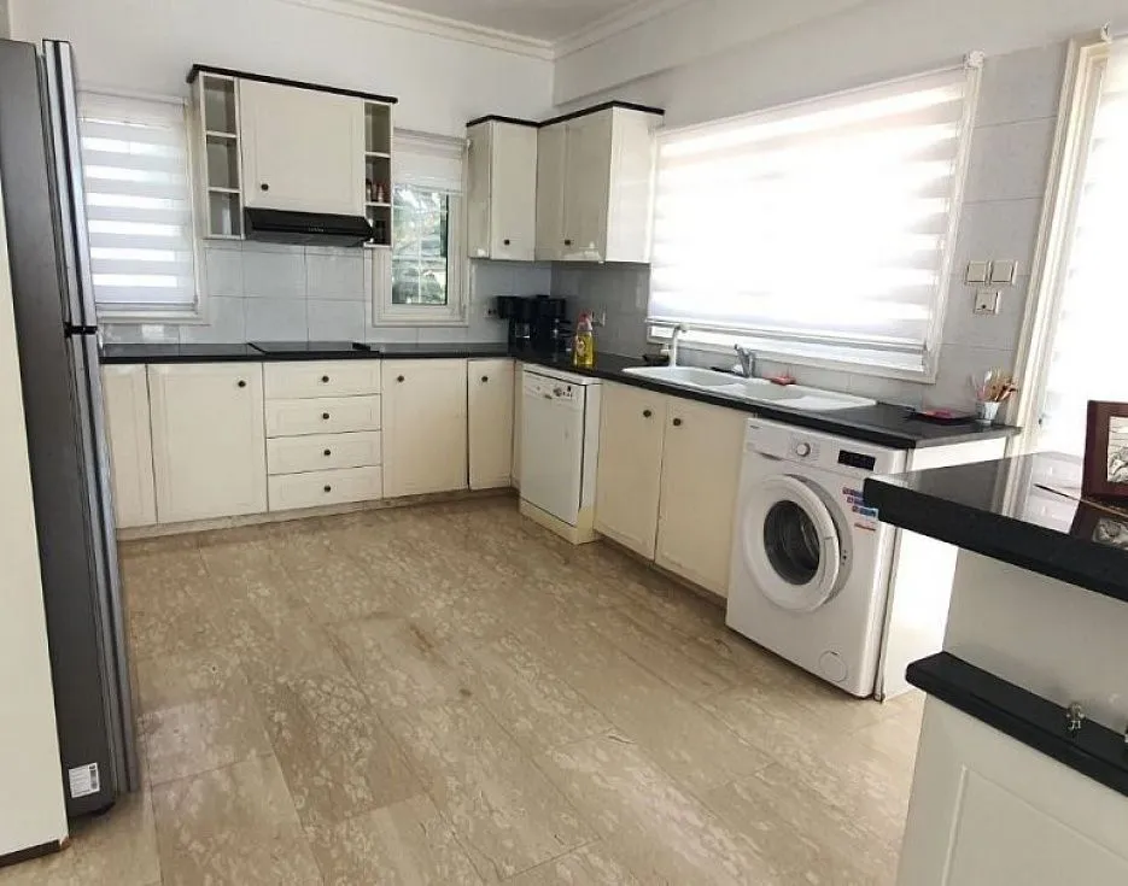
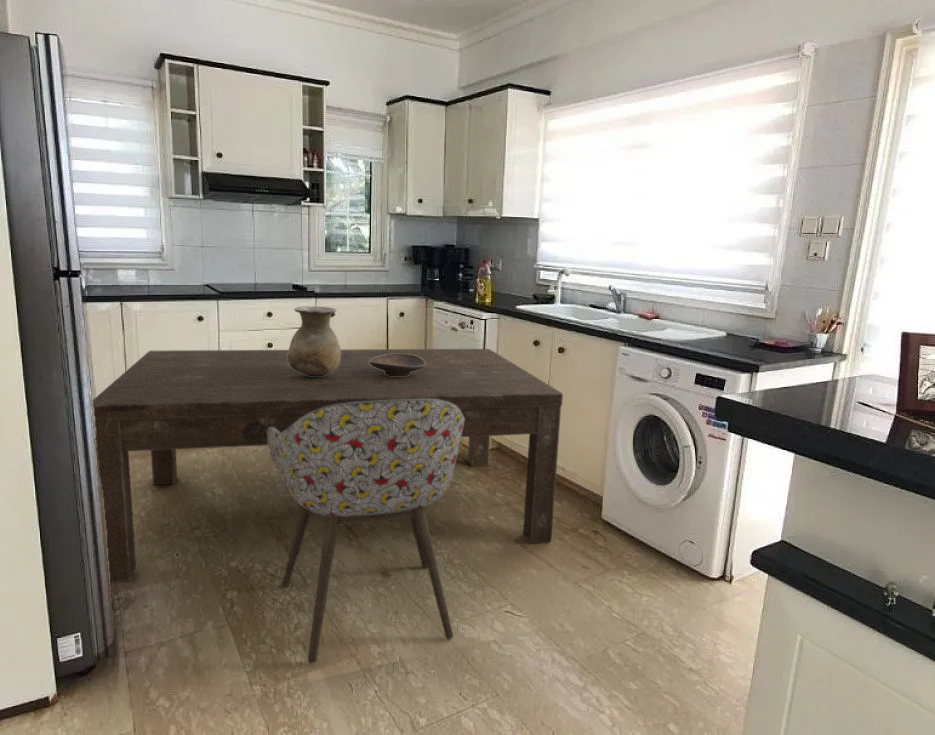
+ dining table [92,348,564,583]
+ vase [287,305,342,376]
+ decorative bowl [369,354,426,376]
+ chair [267,399,464,664]
